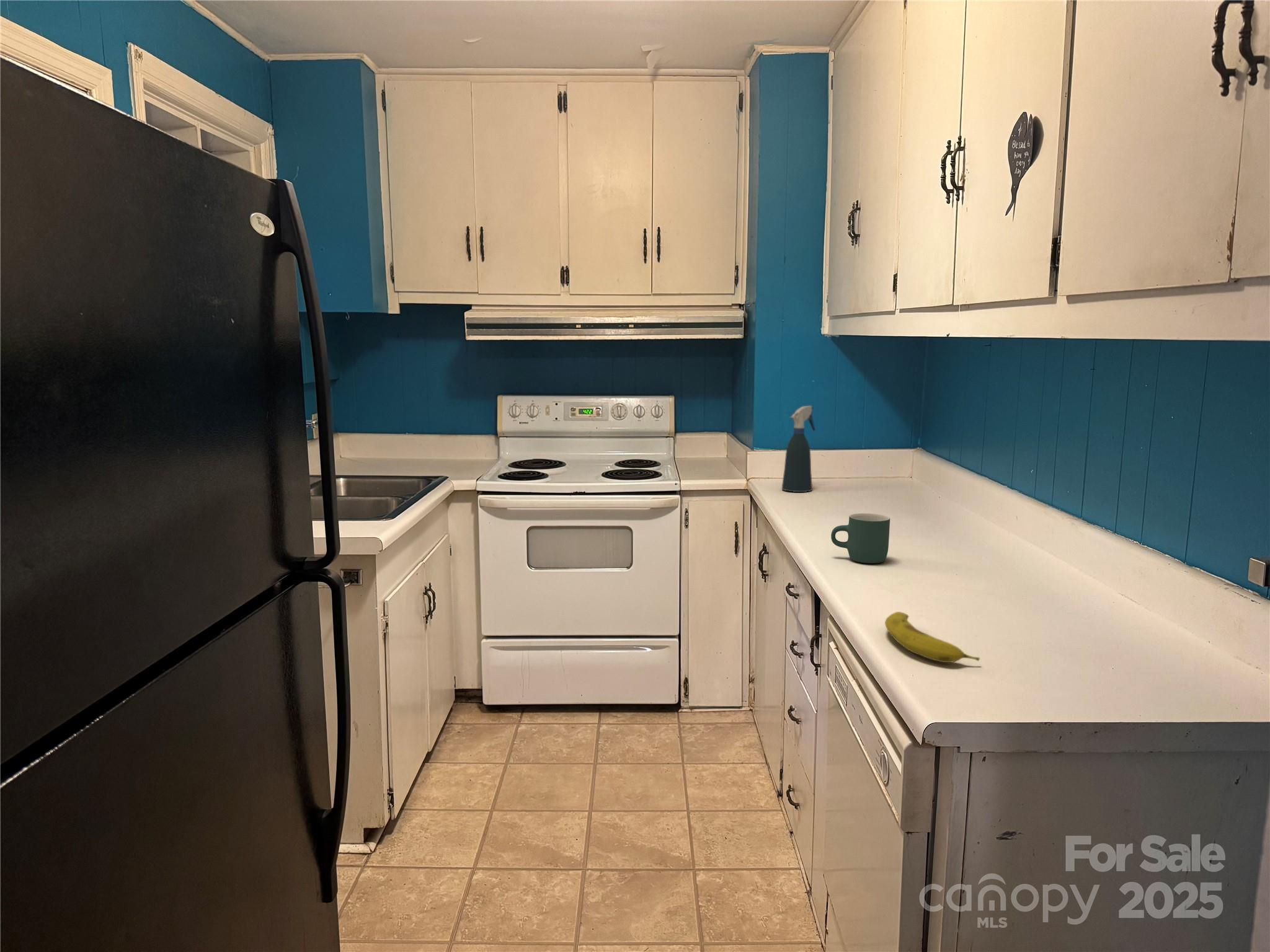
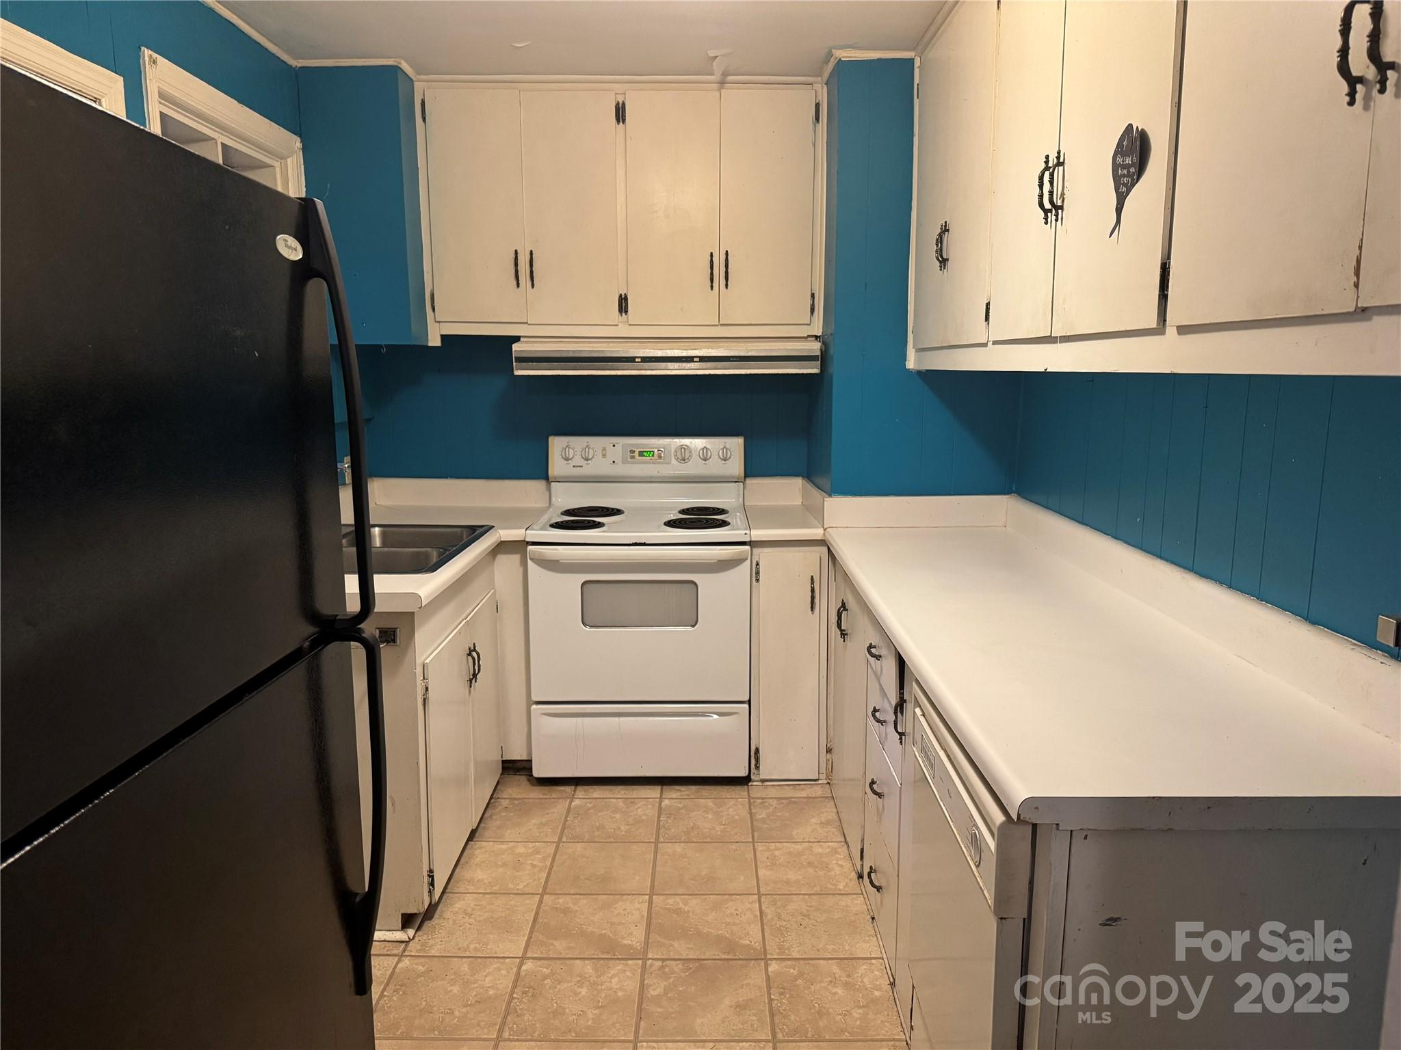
- mug [830,513,890,564]
- fruit [884,611,980,663]
- spray bottle [781,405,816,493]
